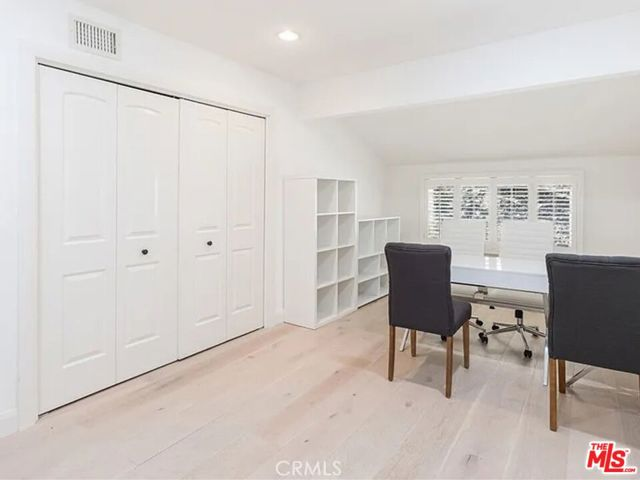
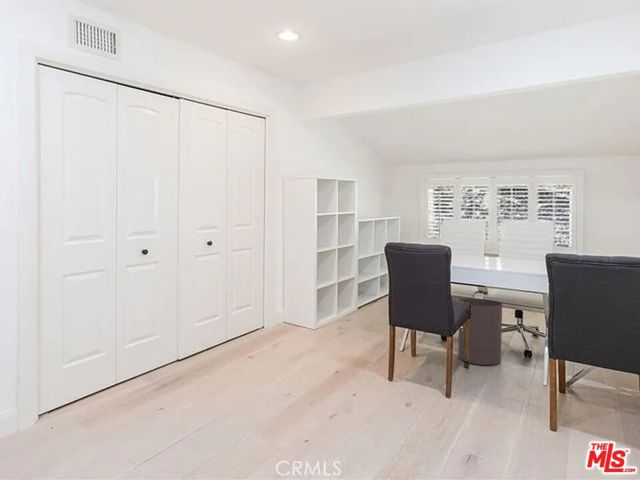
+ waste bin [457,298,503,366]
